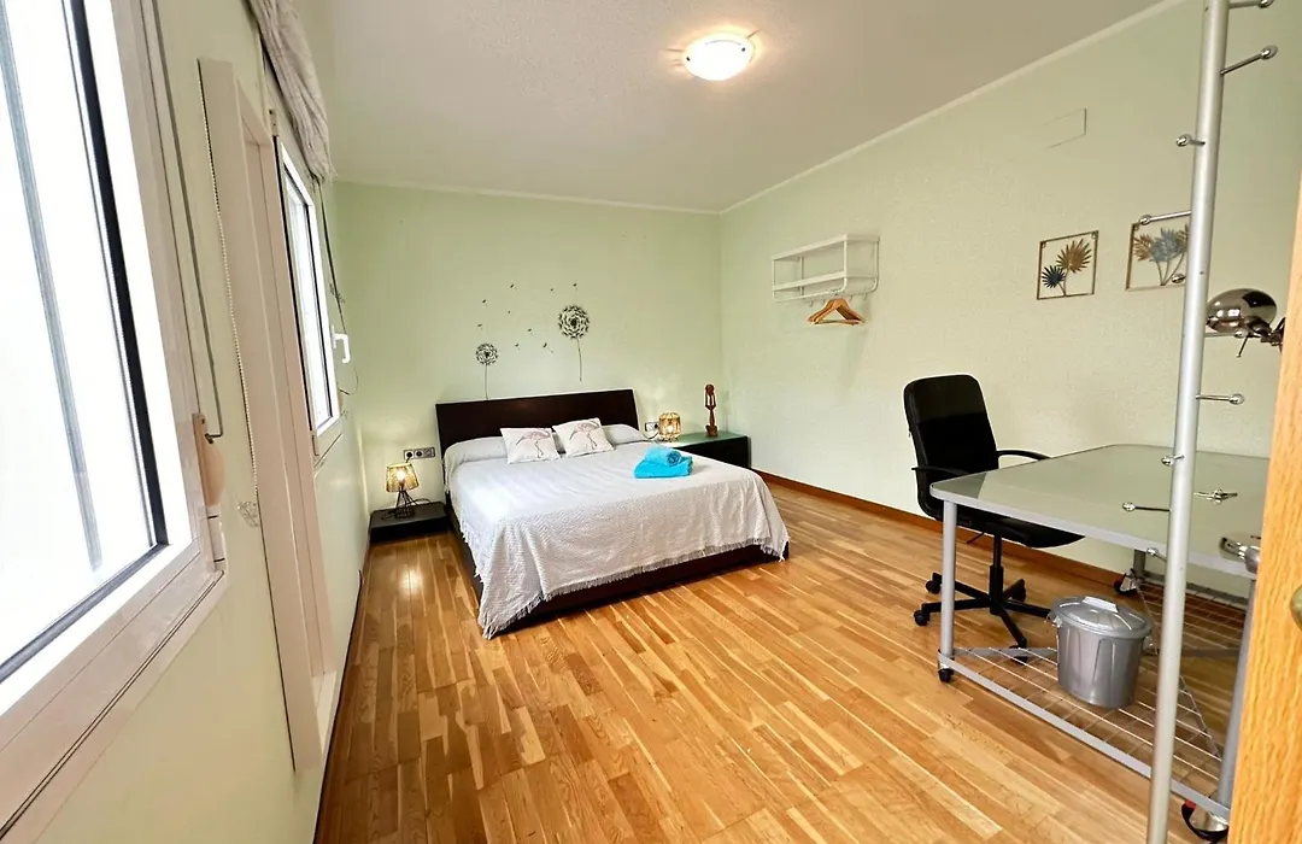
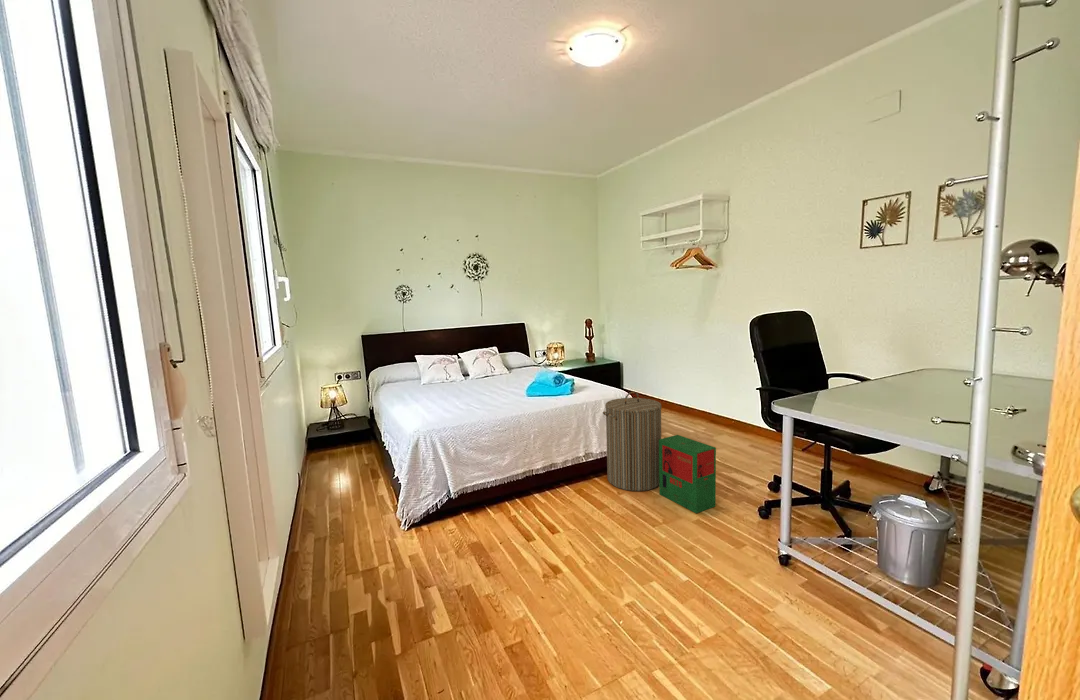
+ laundry hamper [602,390,662,492]
+ cardboard box [658,434,717,514]
